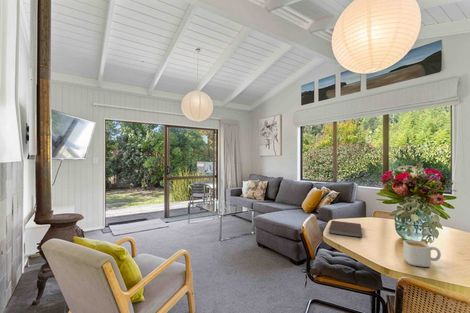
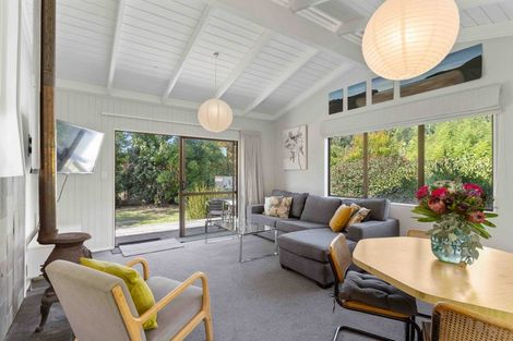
- mug [402,239,442,268]
- notebook [328,220,363,239]
